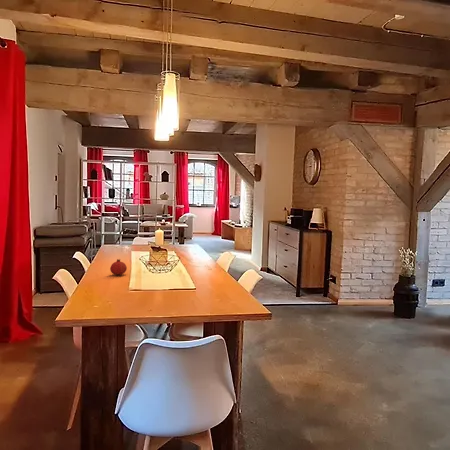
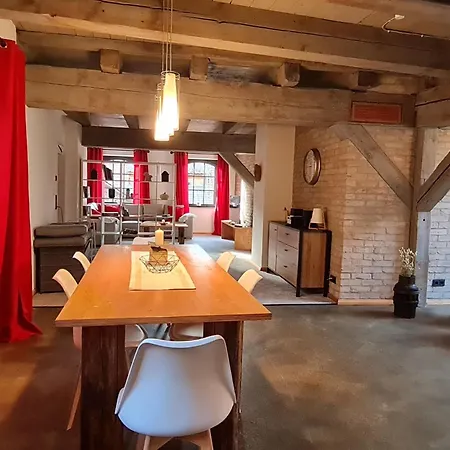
- fruit [109,258,128,276]
